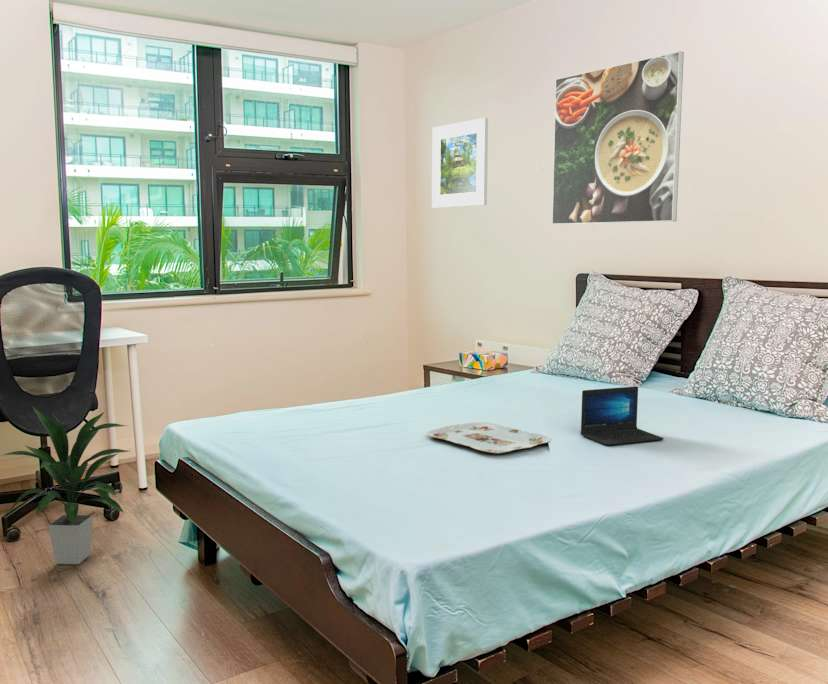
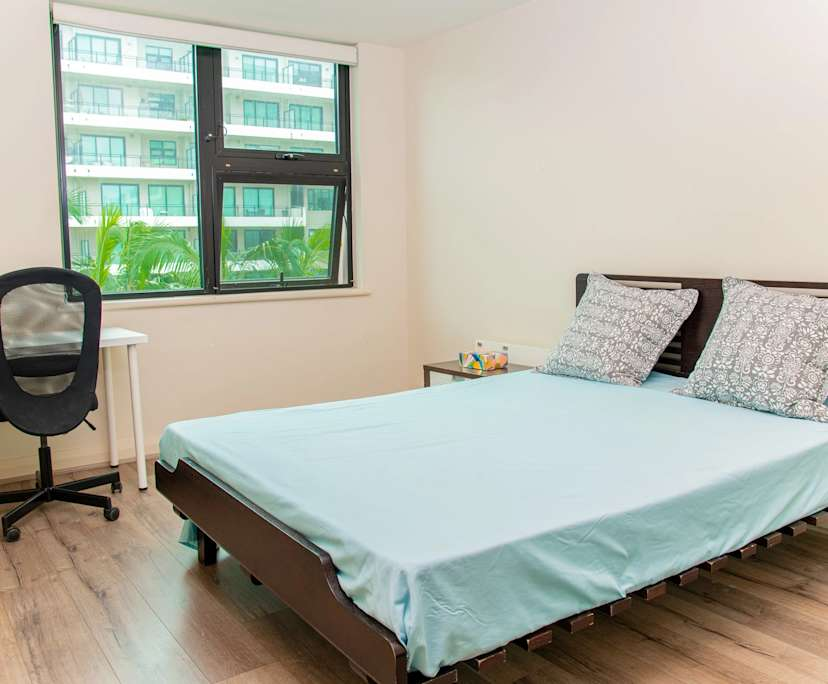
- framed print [431,117,489,209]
- indoor plant [0,407,130,565]
- serving tray [425,421,551,455]
- laptop [579,385,664,446]
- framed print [551,50,685,225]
